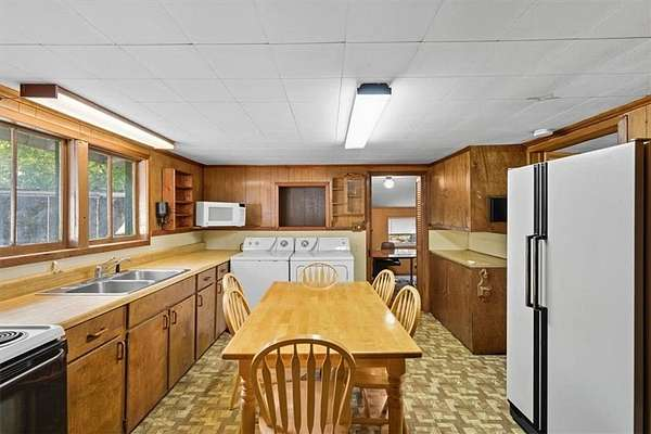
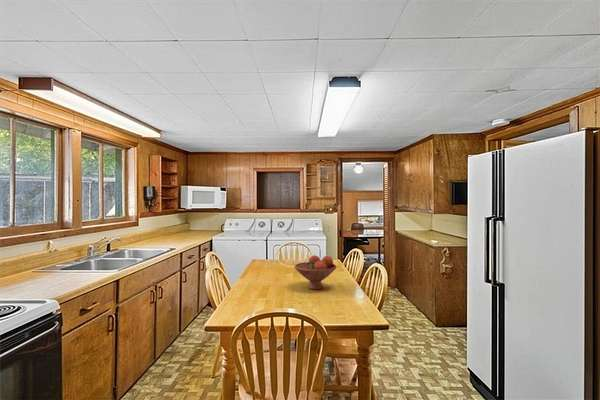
+ fruit bowl [294,254,338,291]
